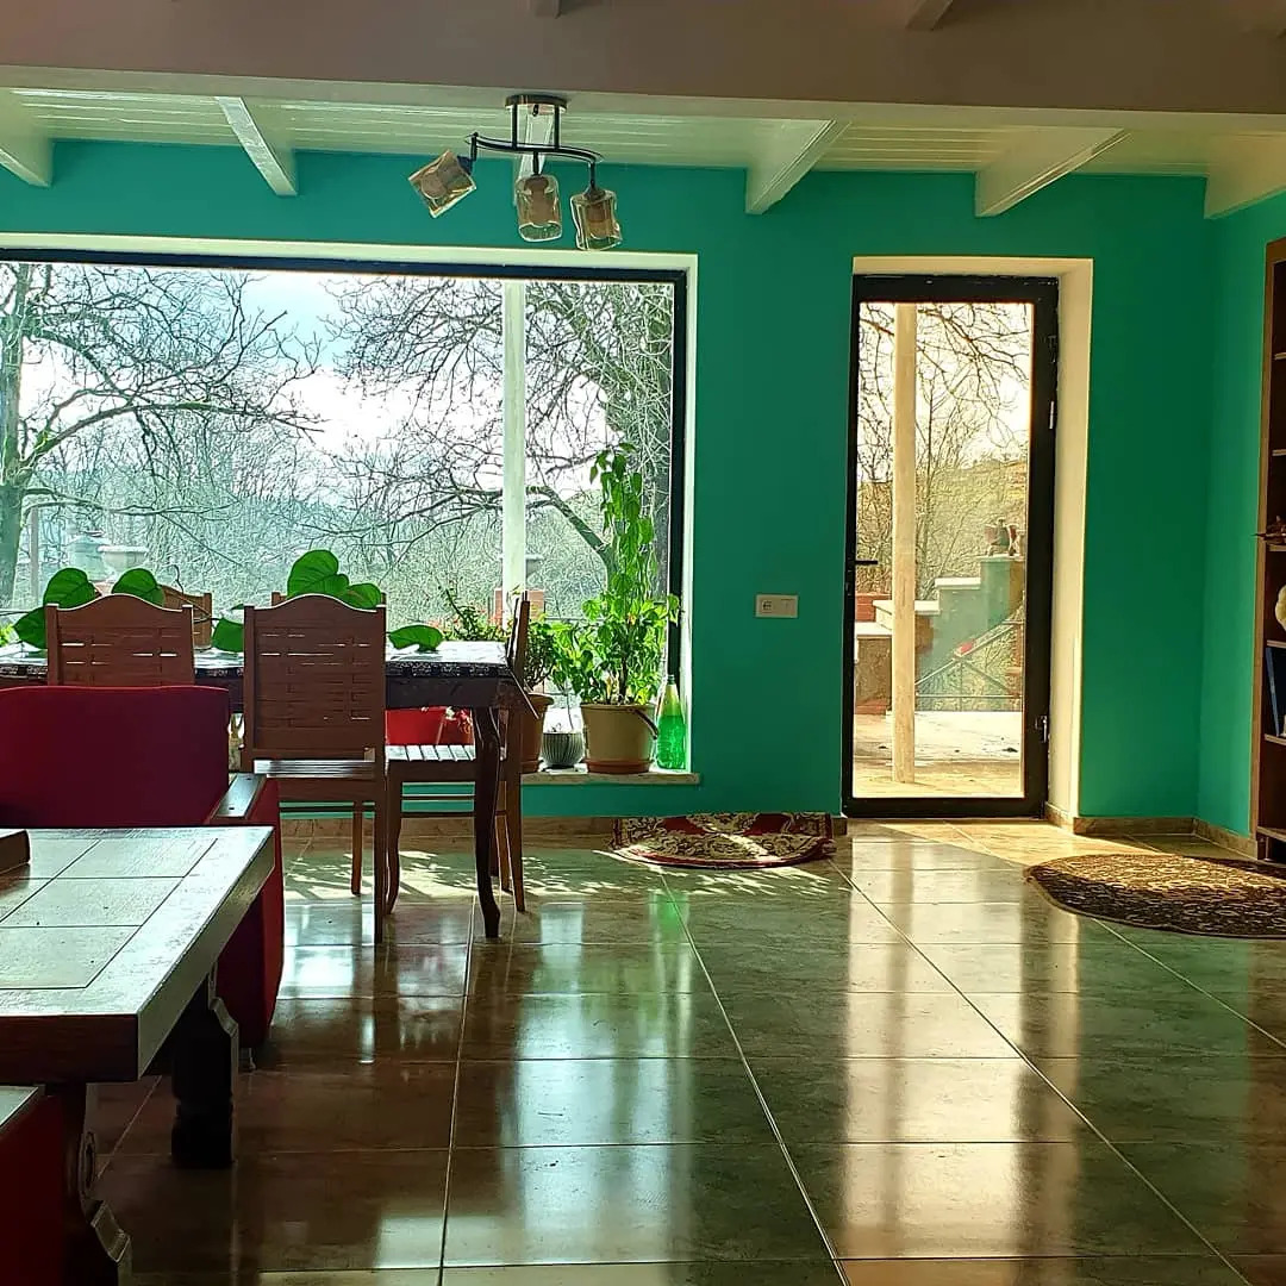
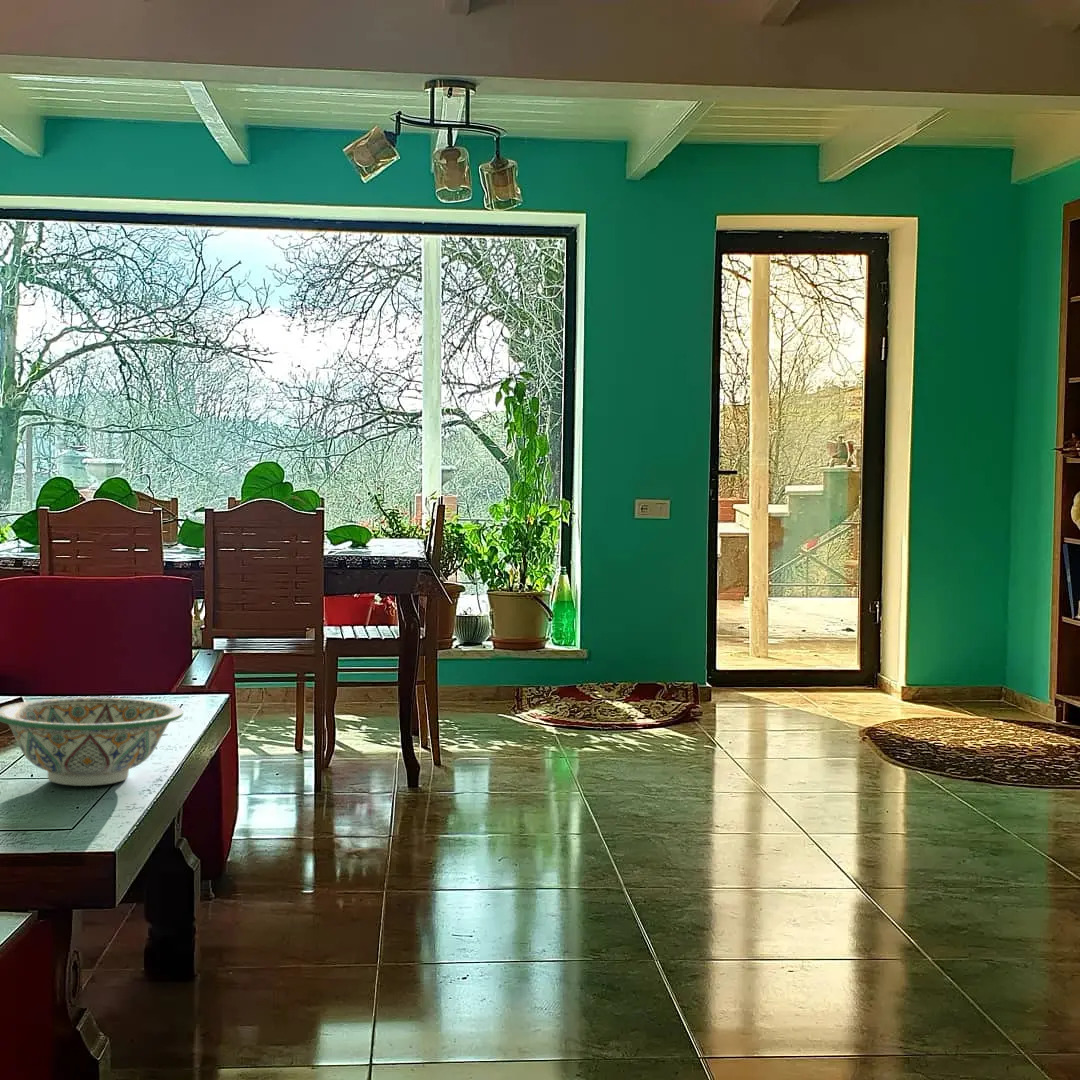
+ decorative bowl [0,697,184,787]
